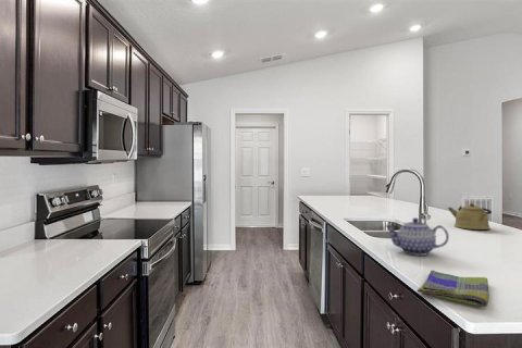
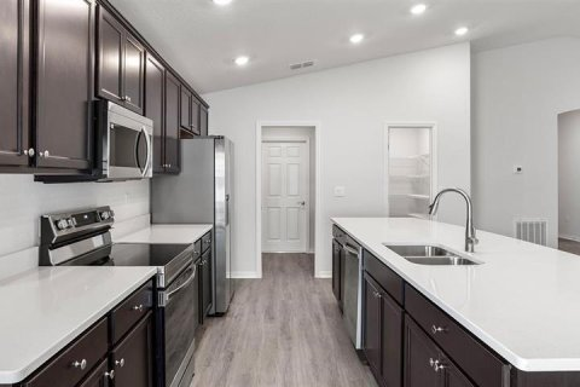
- teapot [385,216,450,257]
- dish towel [417,270,489,308]
- kettle [447,202,493,231]
